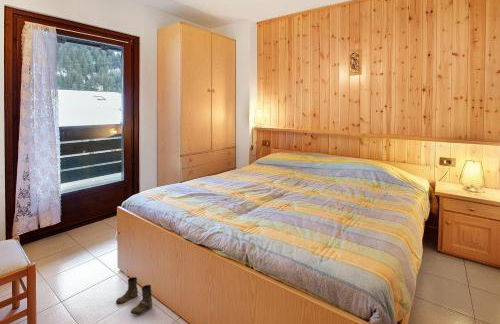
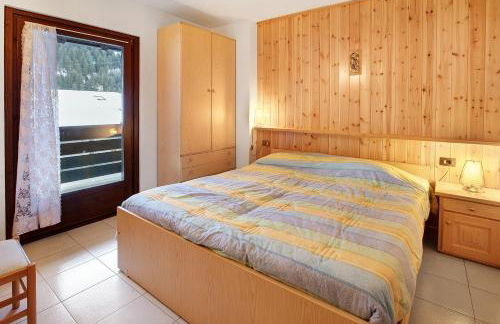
- boots [115,276,153,315]
